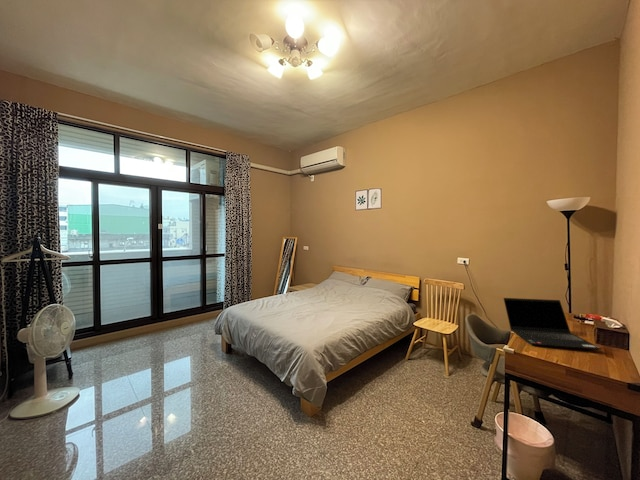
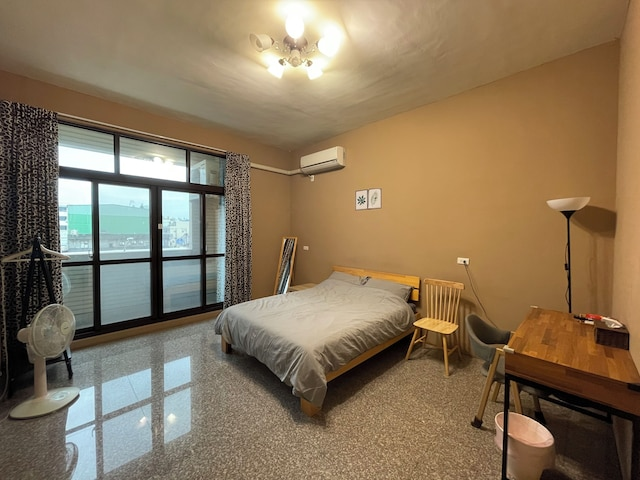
- laptop computer [503,297,603,351]
